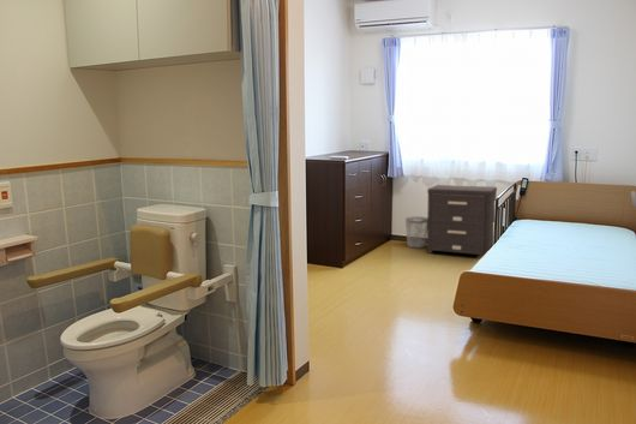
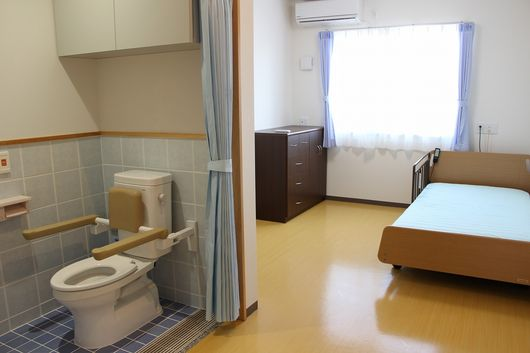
- side table [426,184,498,256]
- wastebasket [404,215,427,249]
